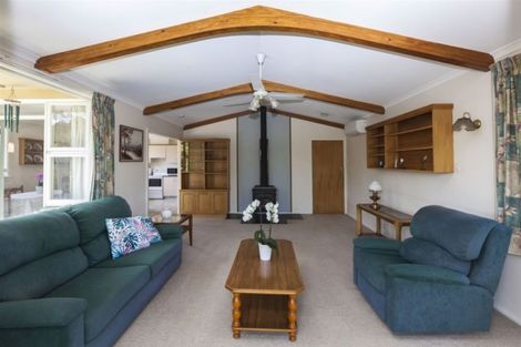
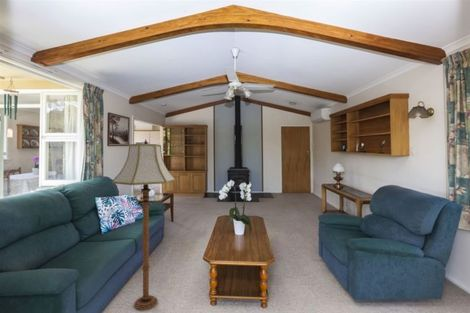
+ floor lamp [111,139,177,311]
